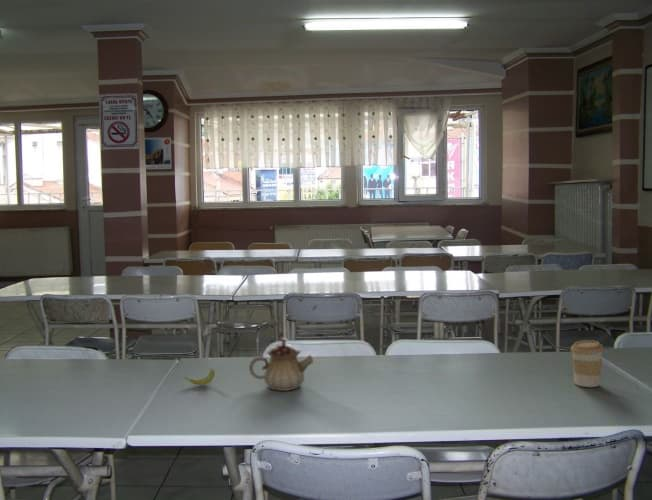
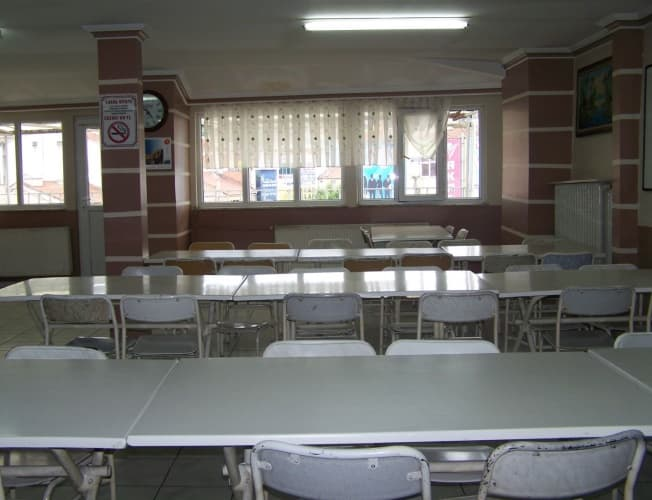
- coffee cup [570,339,605,388]
- teapot [248,336,314,392]
- banana [183,368,216,386]
